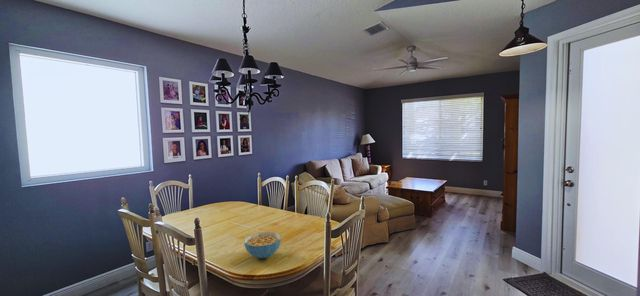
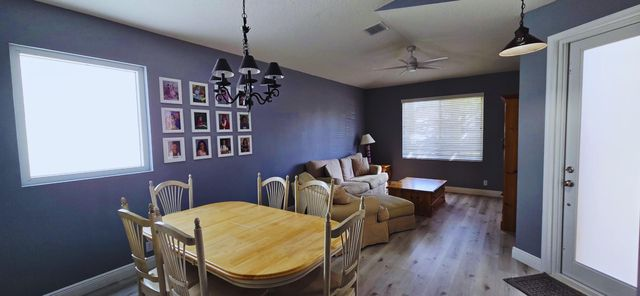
- cereal bowl [243,231,282,259]
